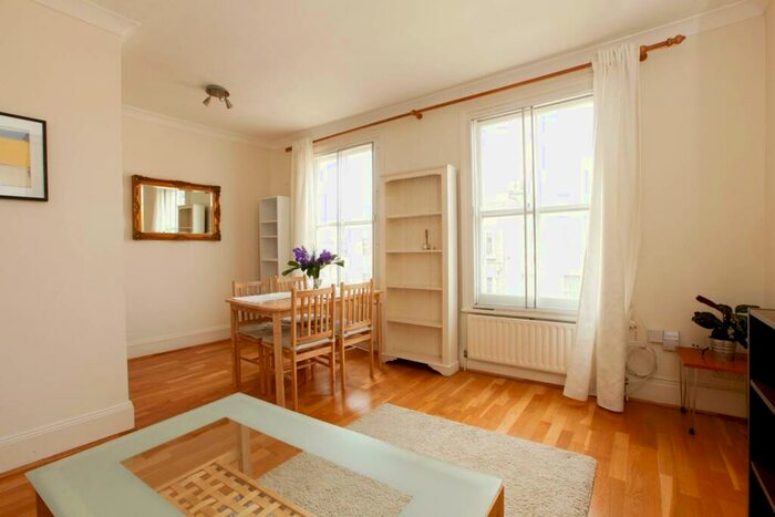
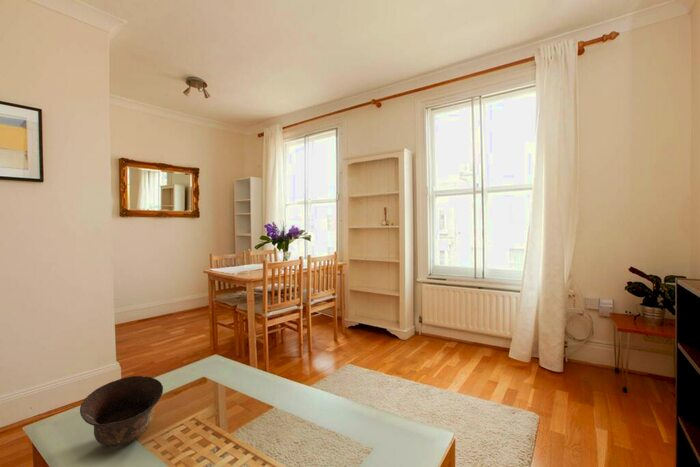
+ bowl [79,375,164,448]
